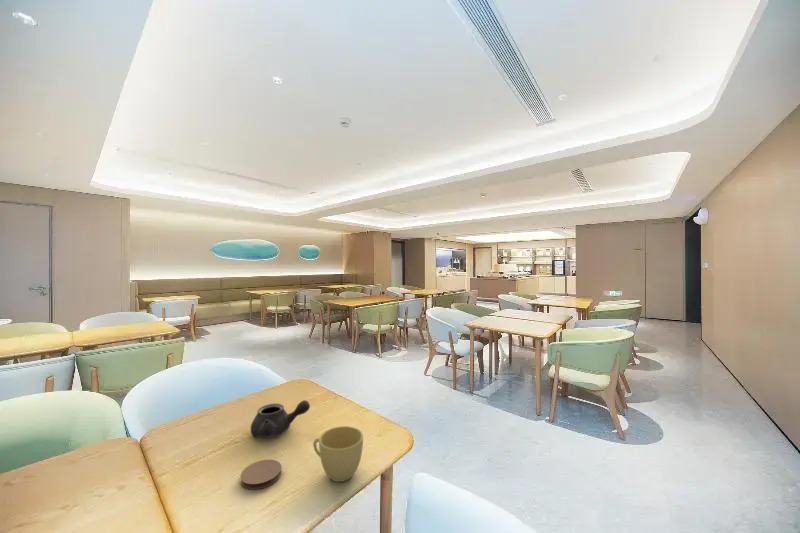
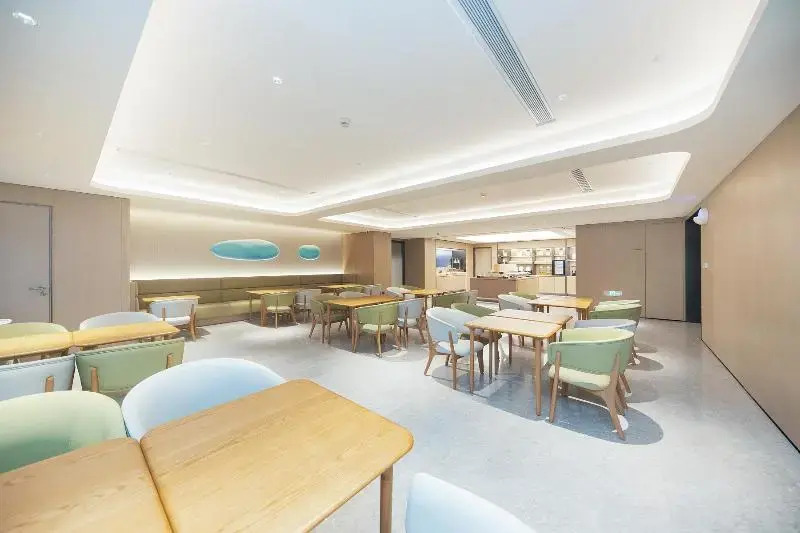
- cup [312,425,364,483]
- teapot [250,399,311,439]
- coaster [239,459,283,490]
